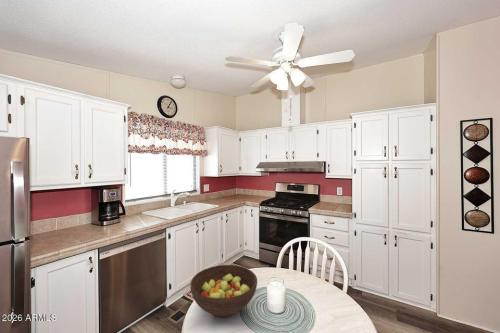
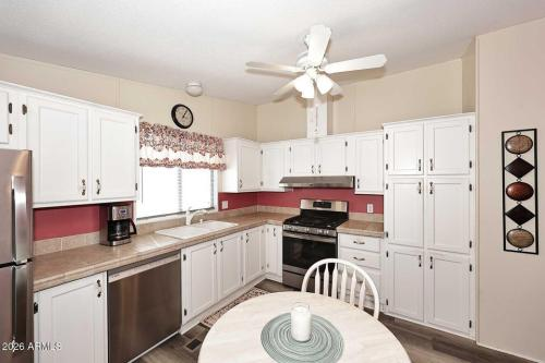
- fruit bowl [189,264,258,318]
